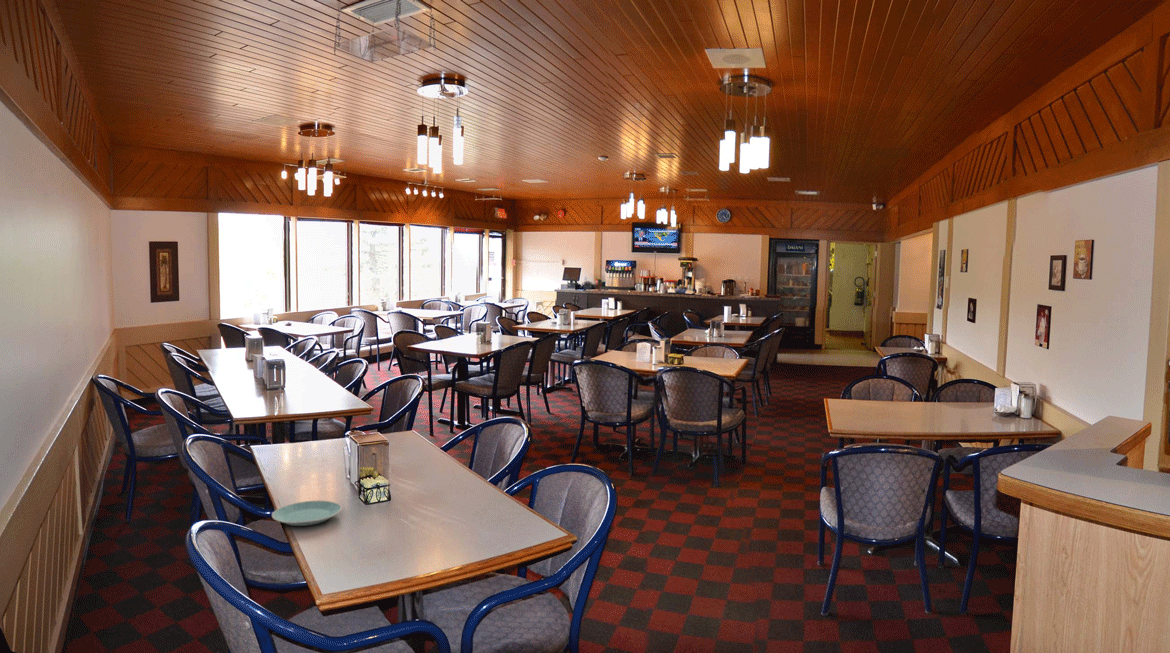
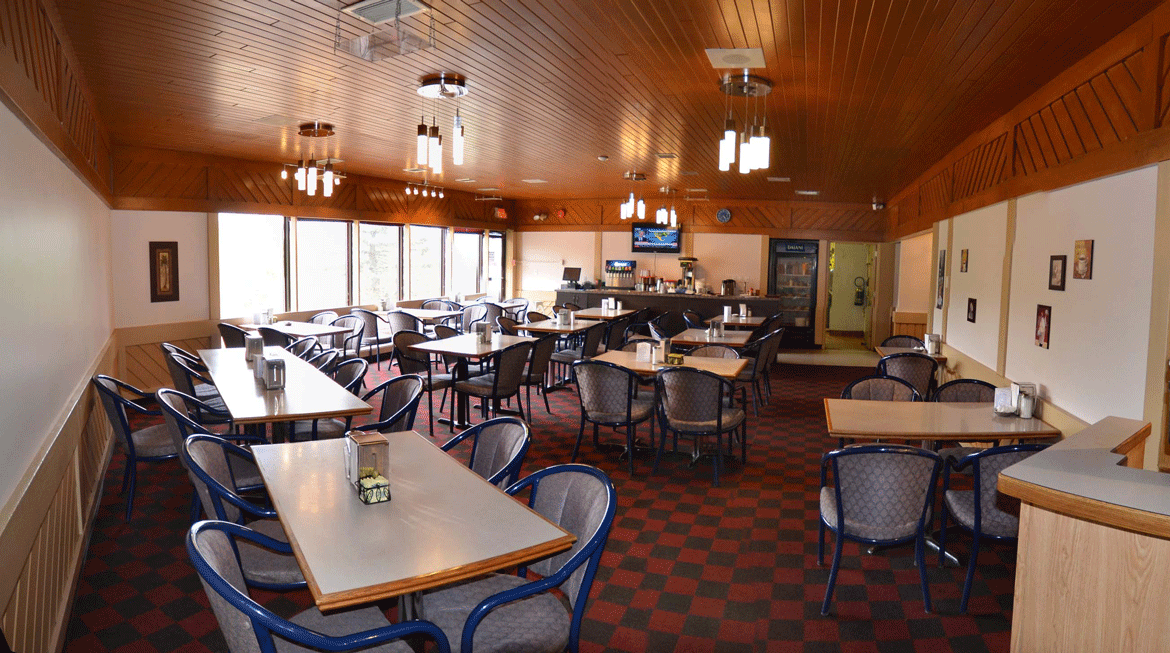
- plate [271,500,343,527]
